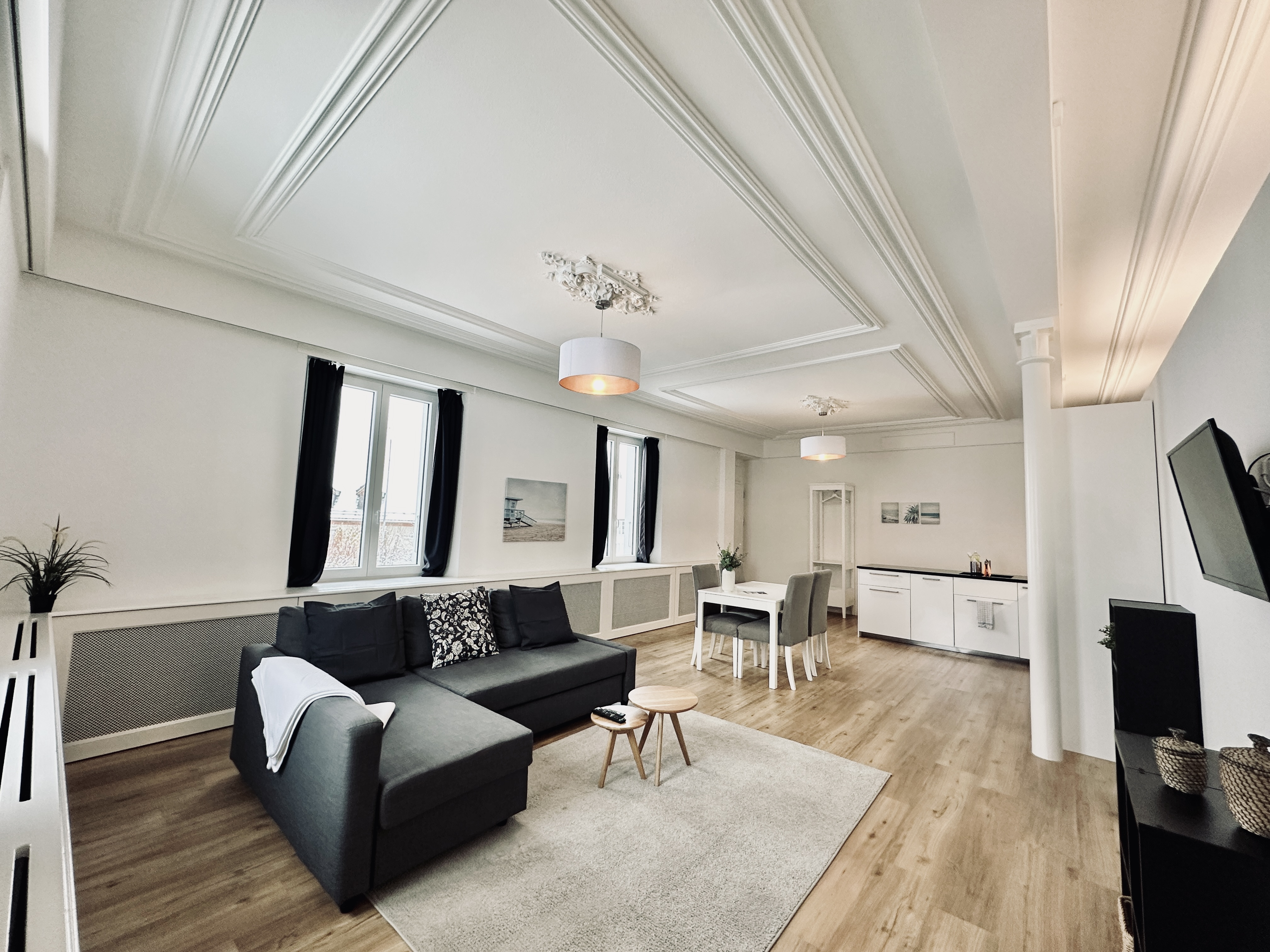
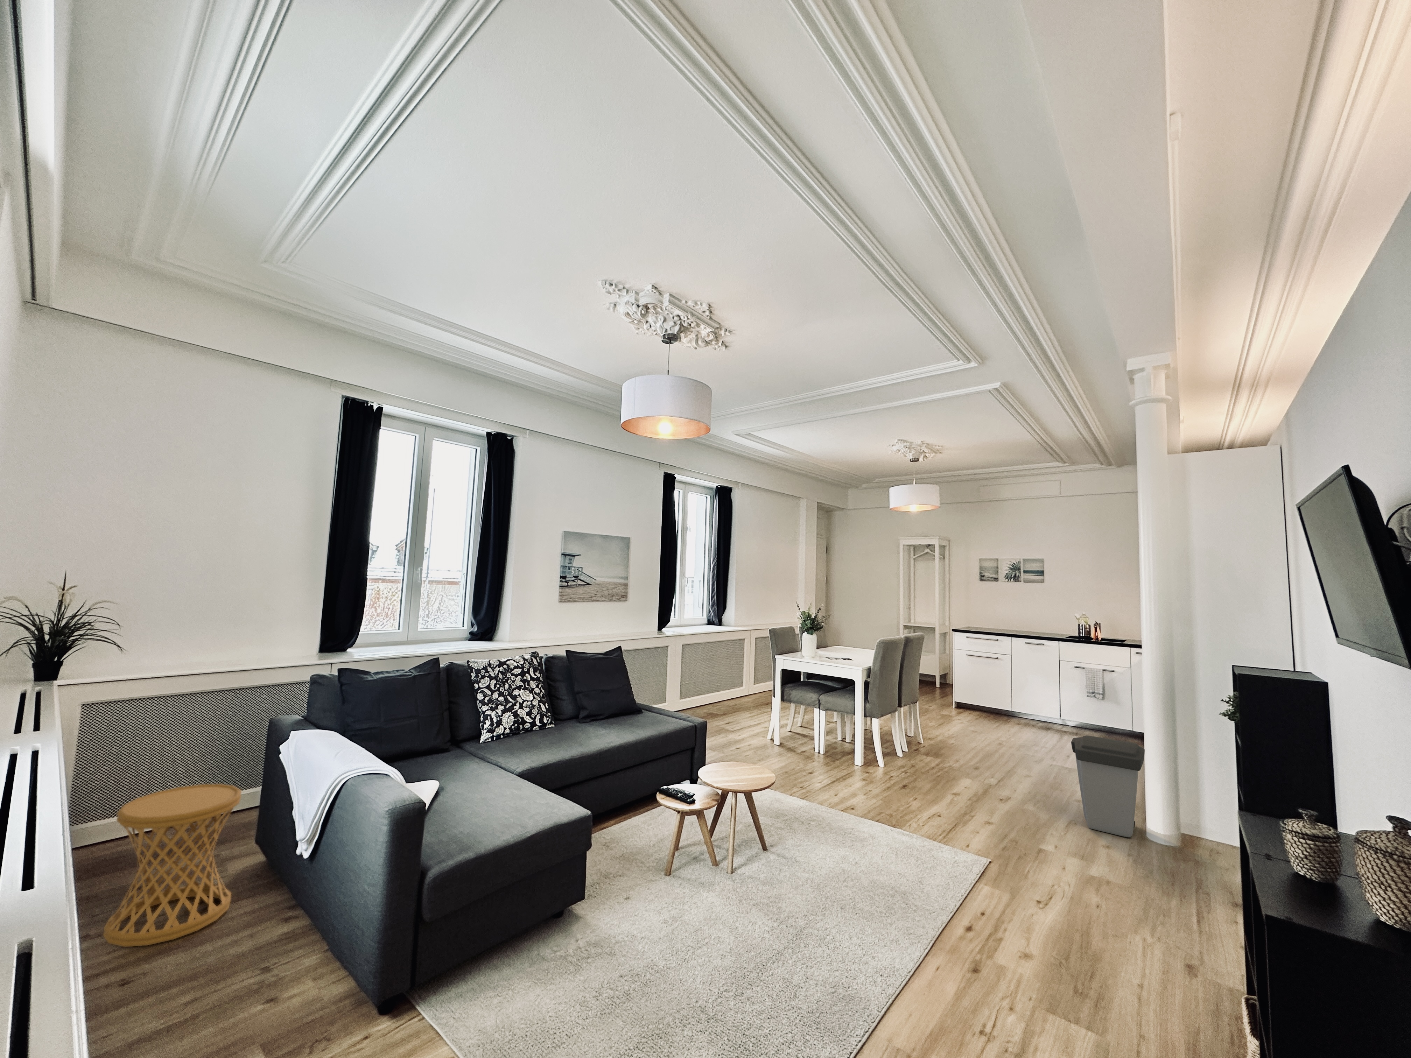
+ trash can [1071,735,1145,838]
+ side table [103,783,242,948]
